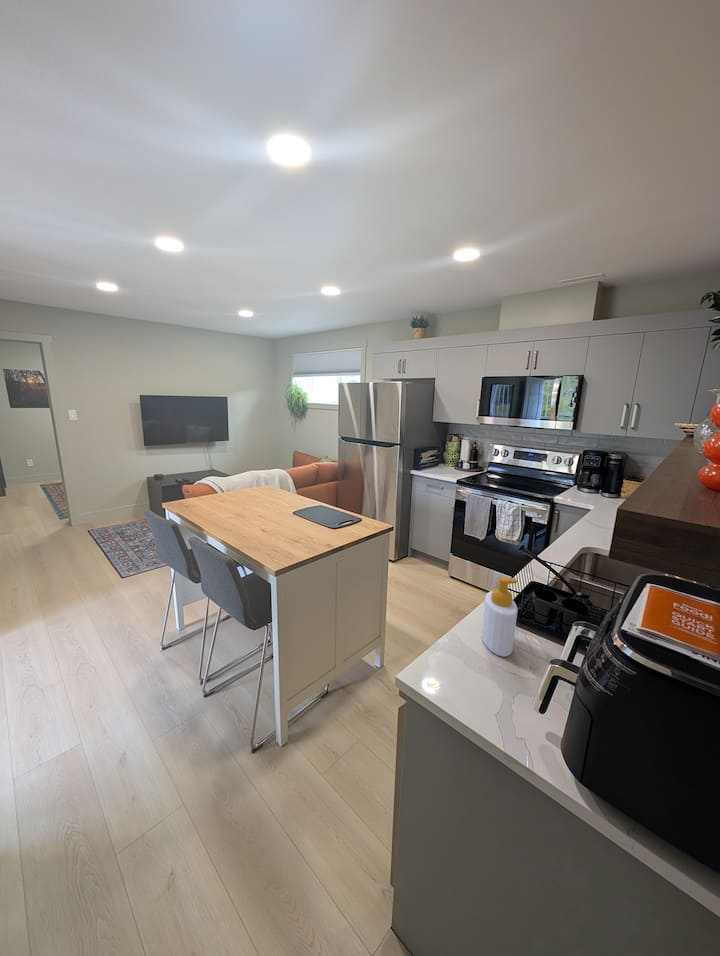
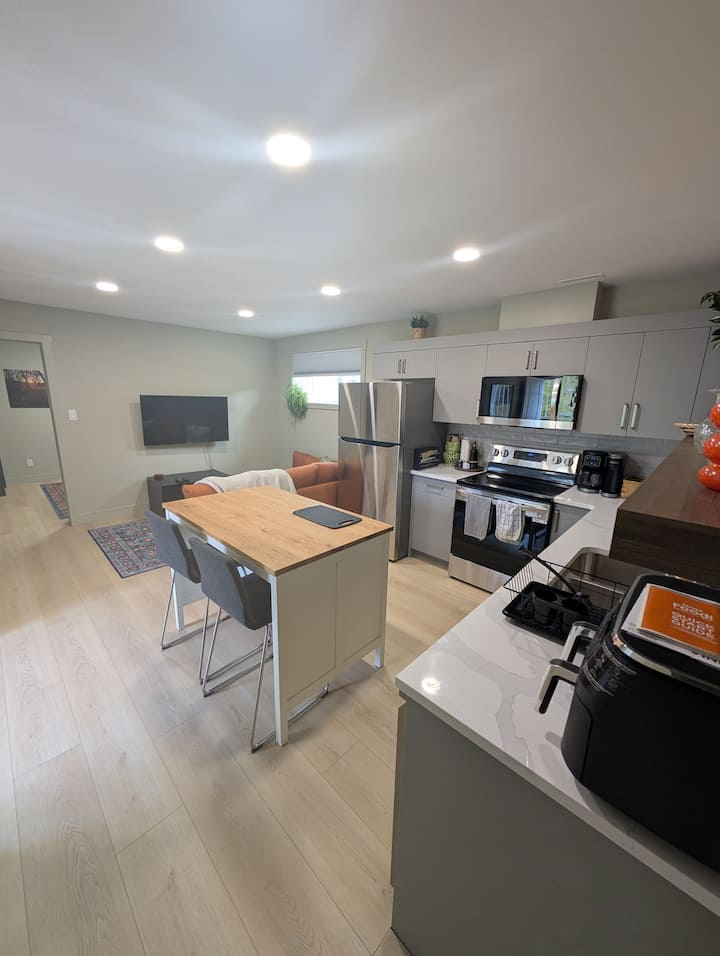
- soap bottle [480,576,519,658]
